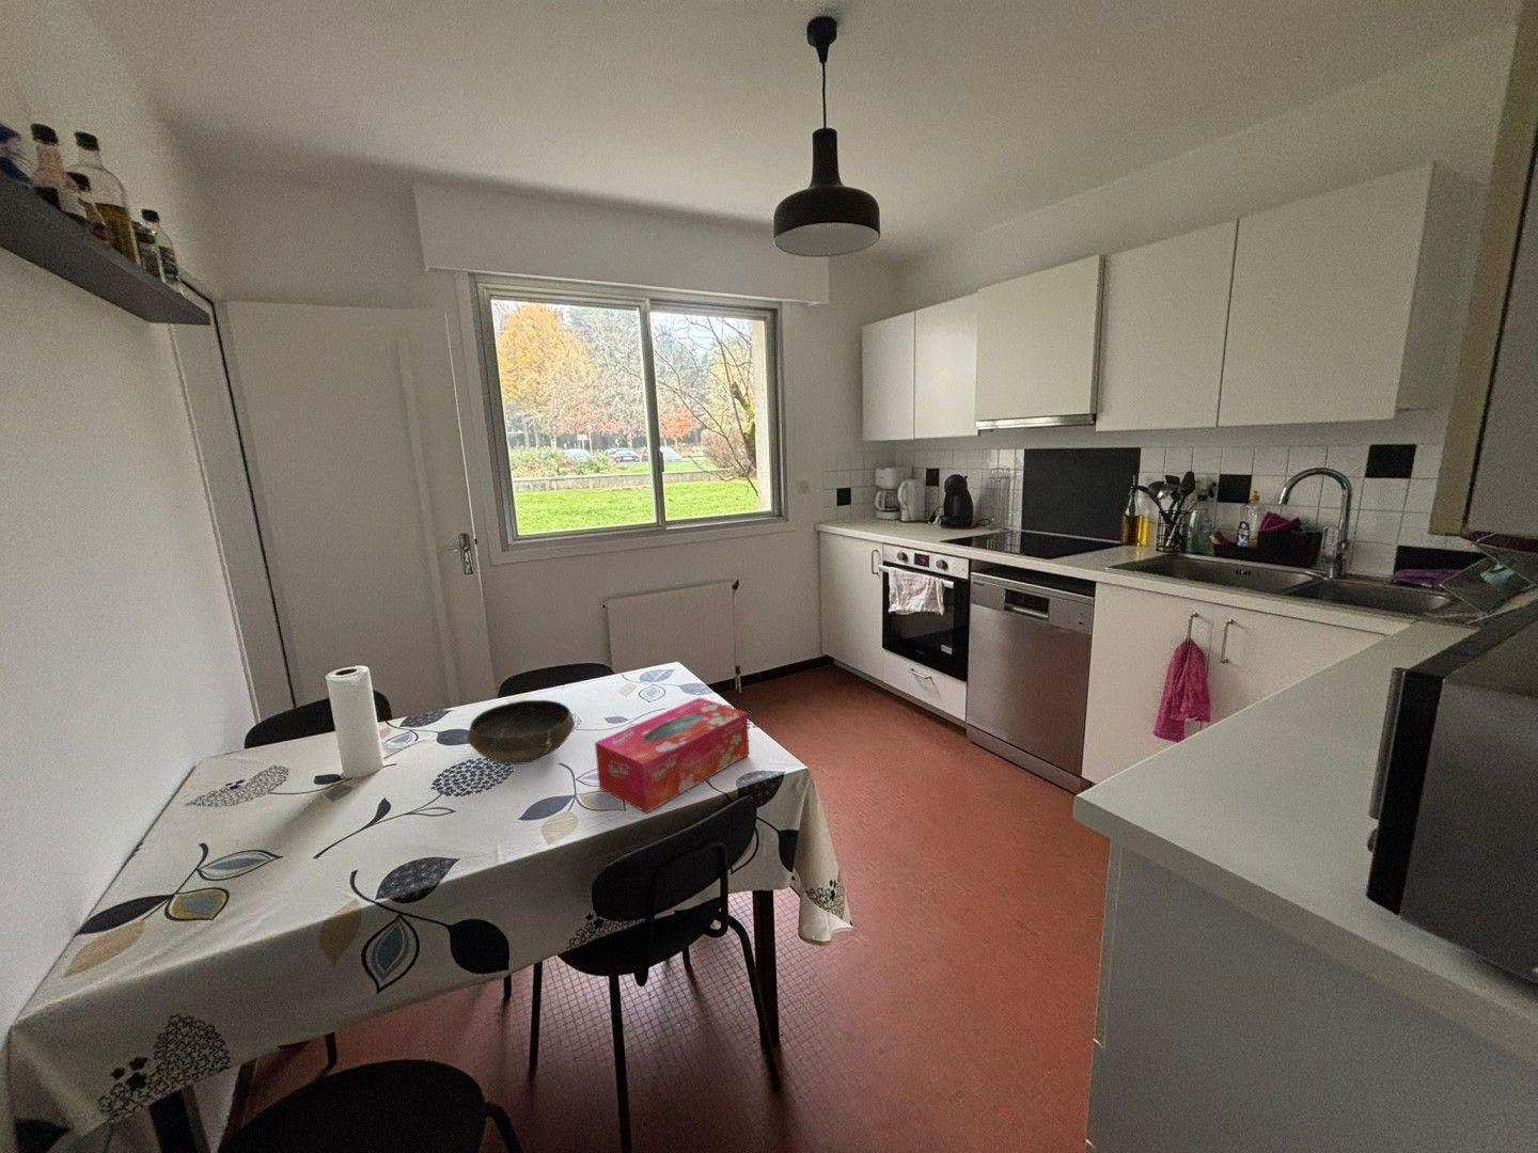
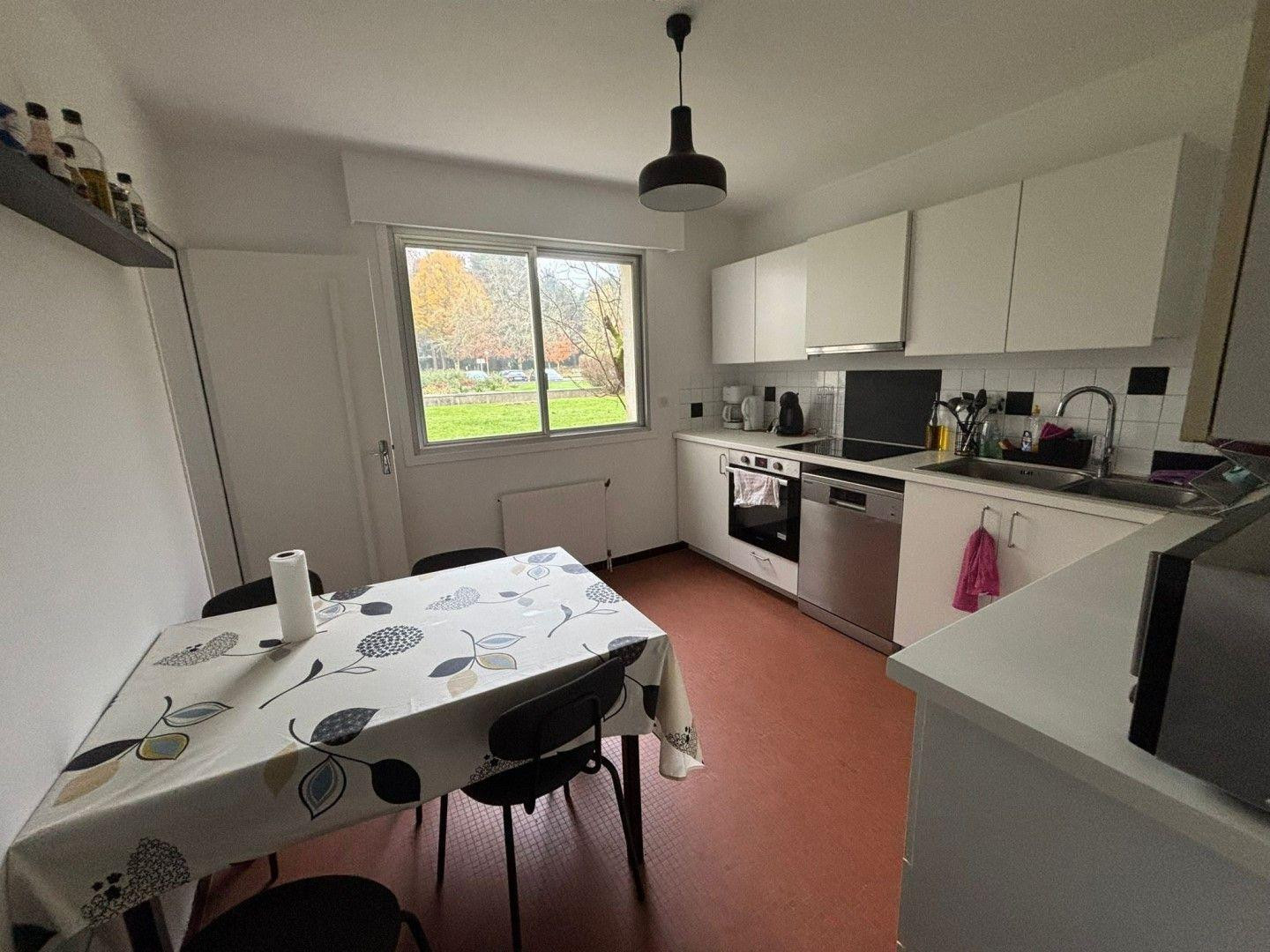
- bowl [466,699,575,765]
- tissue box [593,698,750,814]
